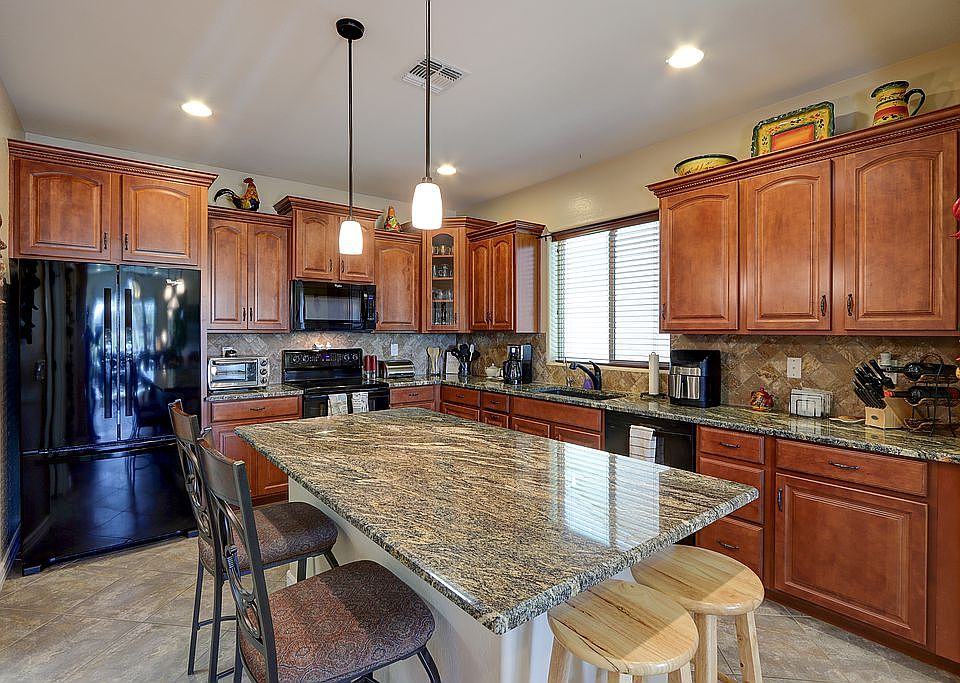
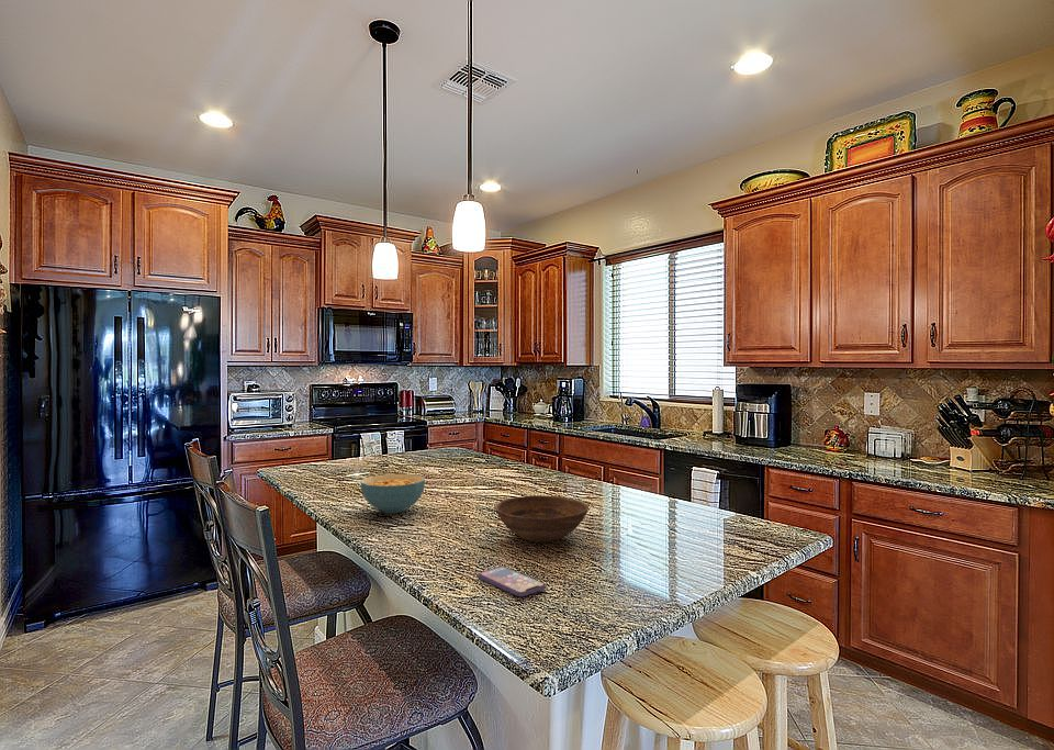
+ bowl [494,494,590,544]
+ cereal bowl [359,473,426,514]
+ smartphone [478,566,547,597]
